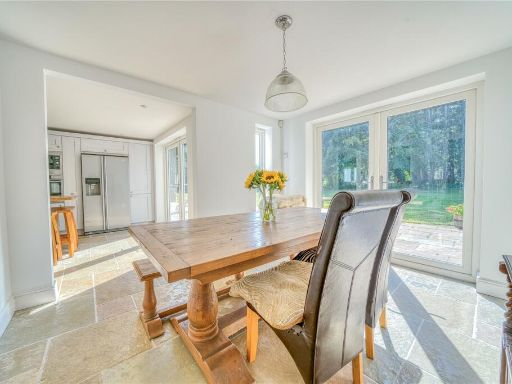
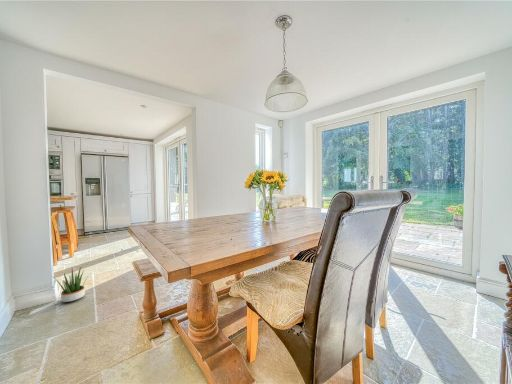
+ potted plant [51,266,91,303]
